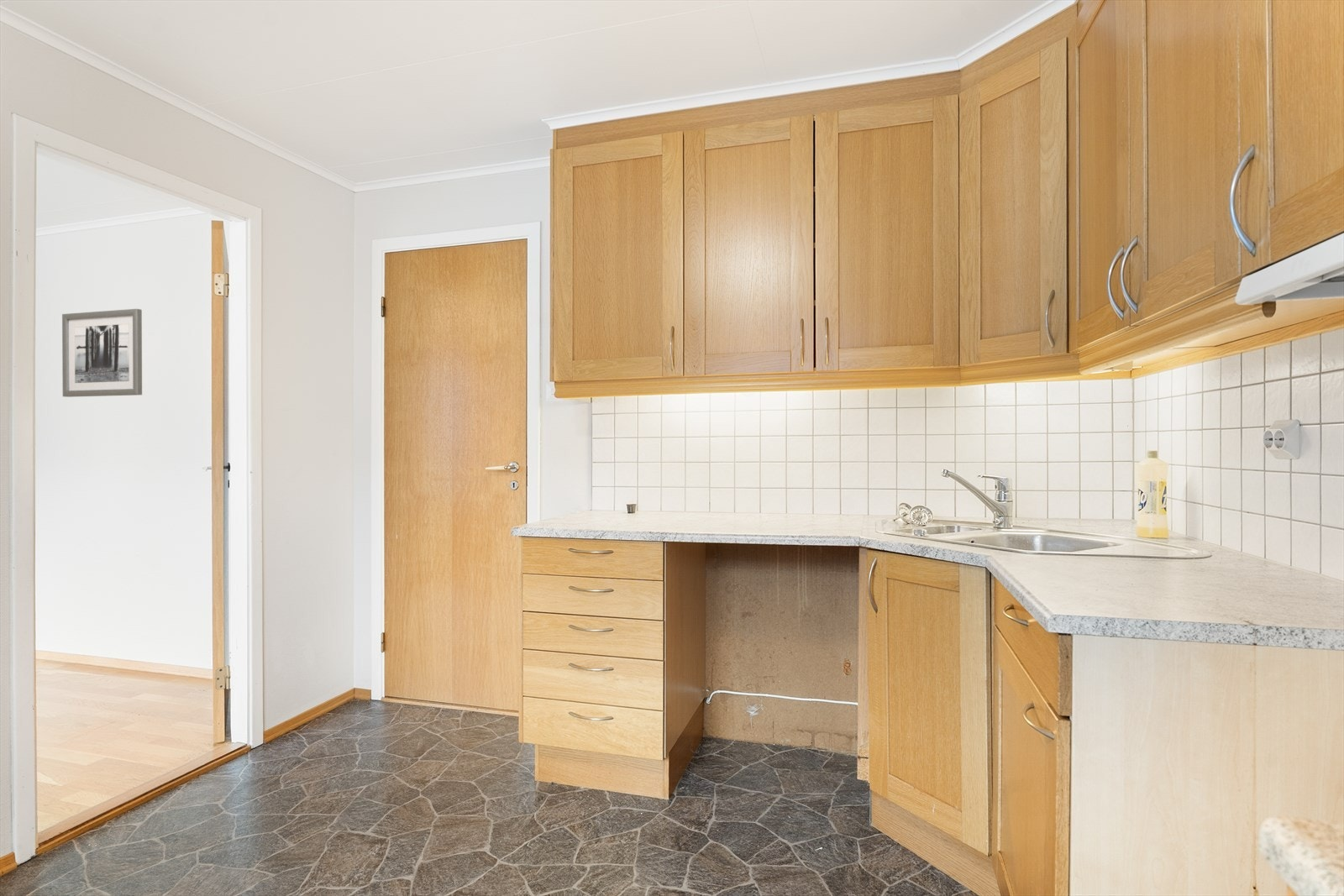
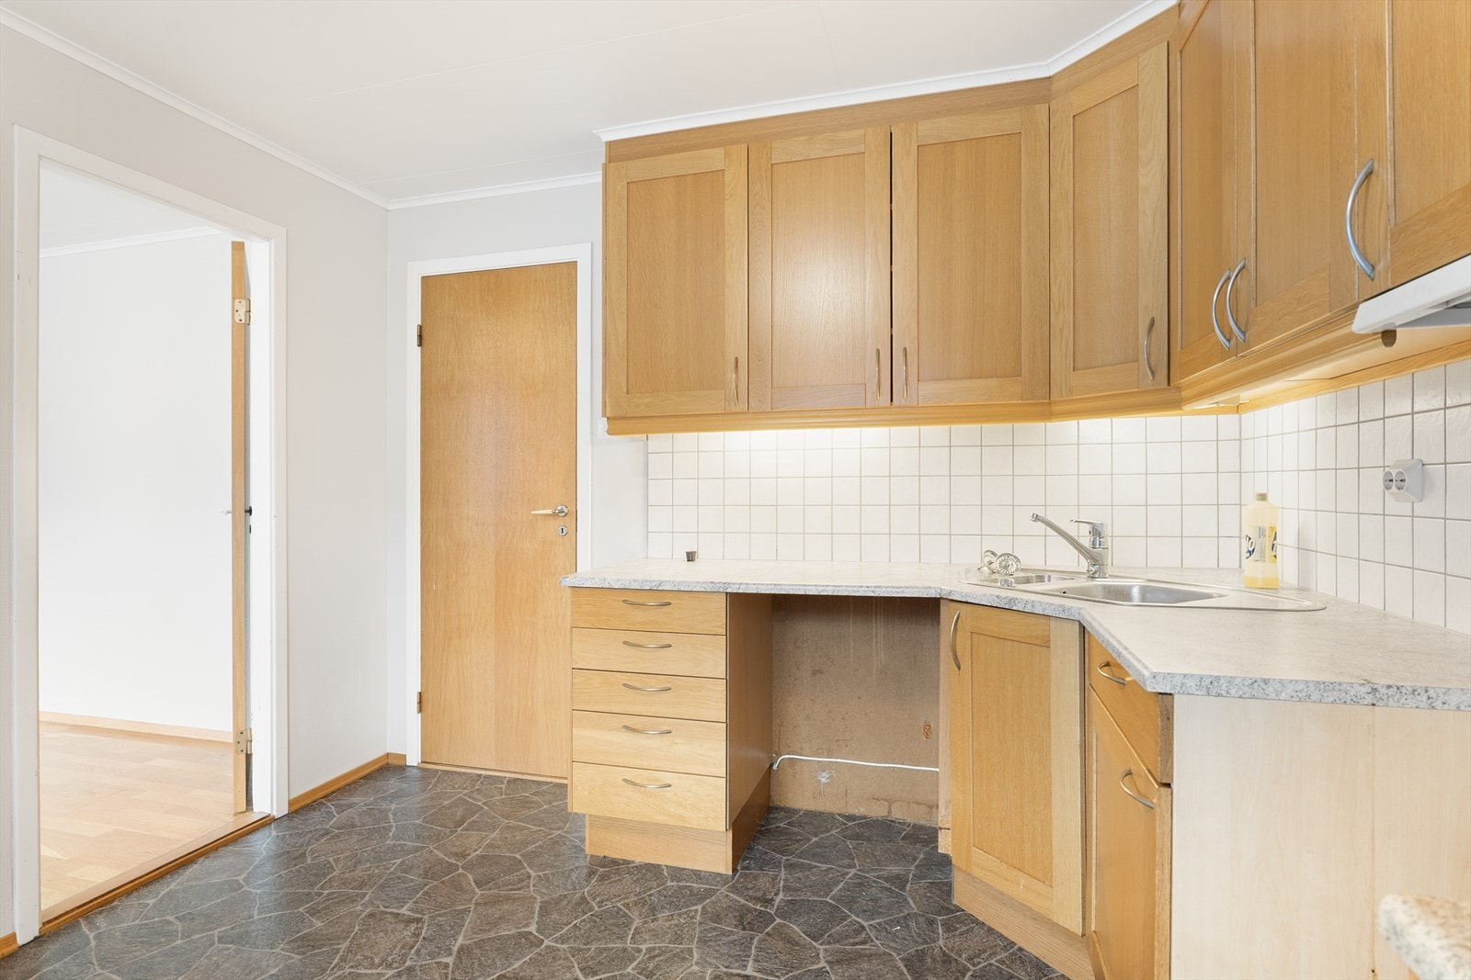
- wall art [61,308,143,398]
